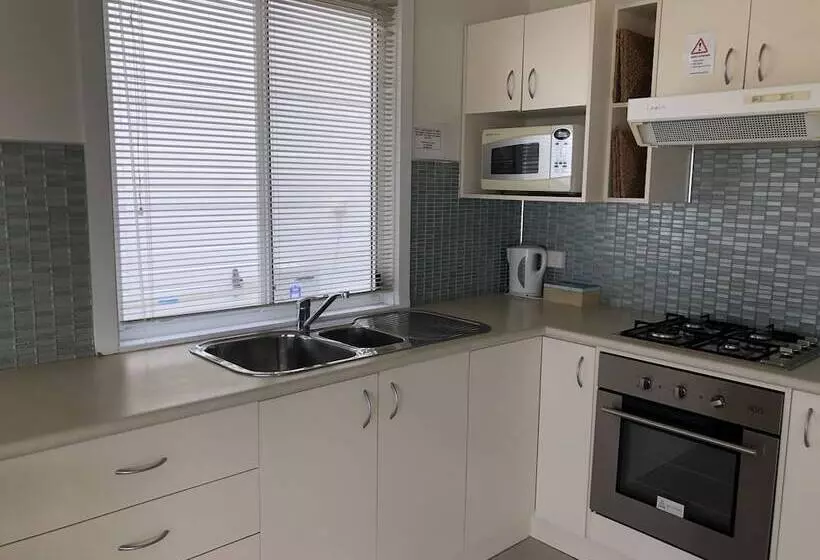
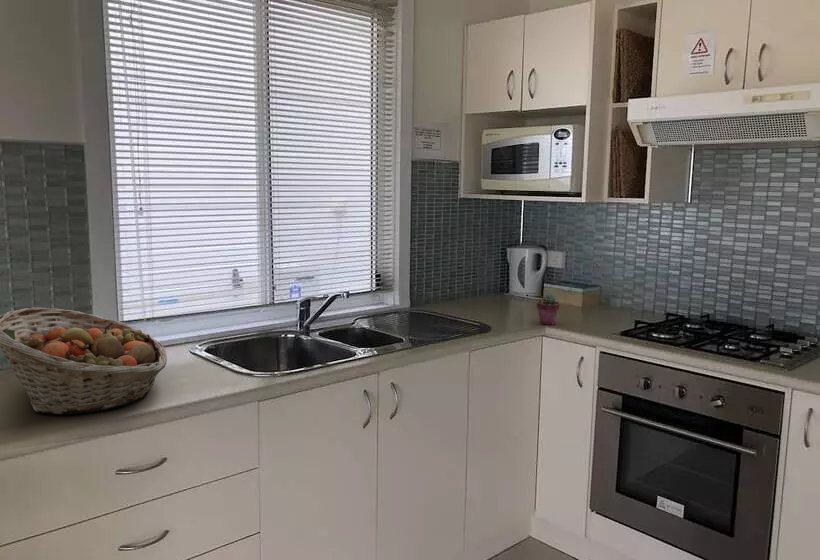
+ potted succulent [536,293,561,326]
+ fruit basket [0,306,168,416]
